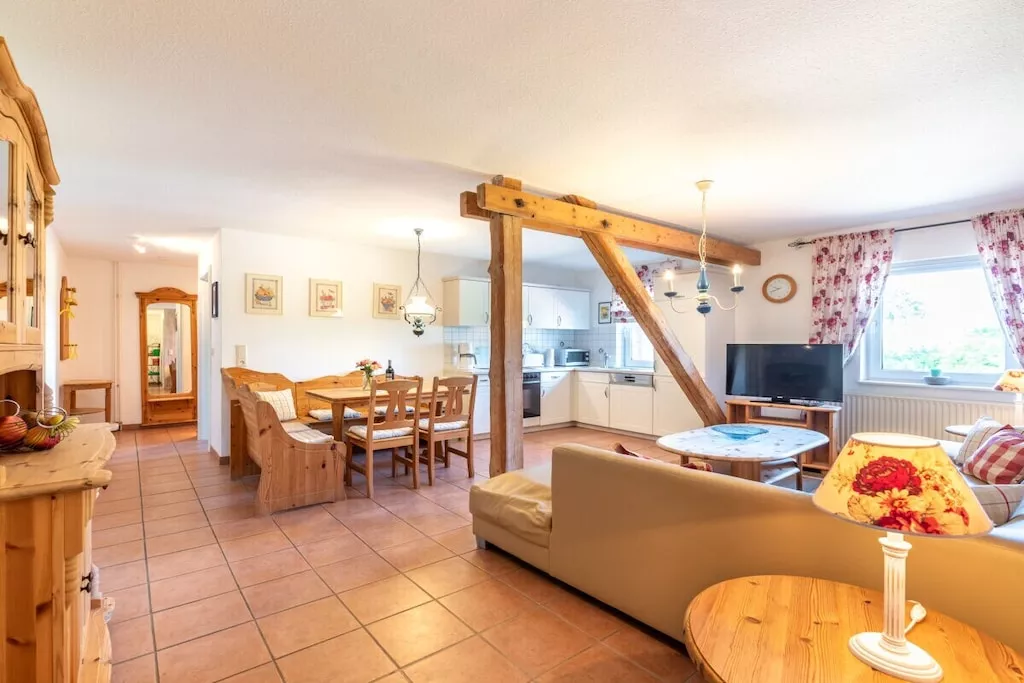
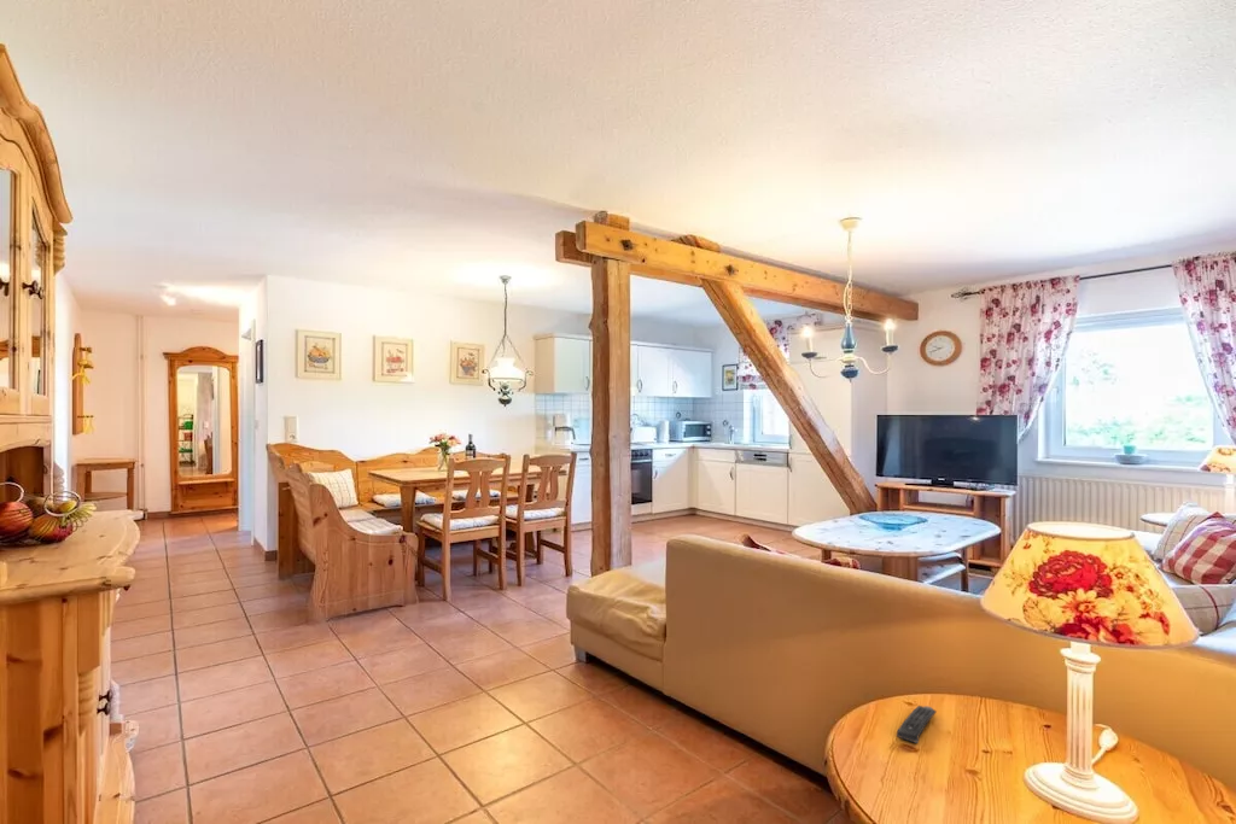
+ remote control [896,705,938,744]
